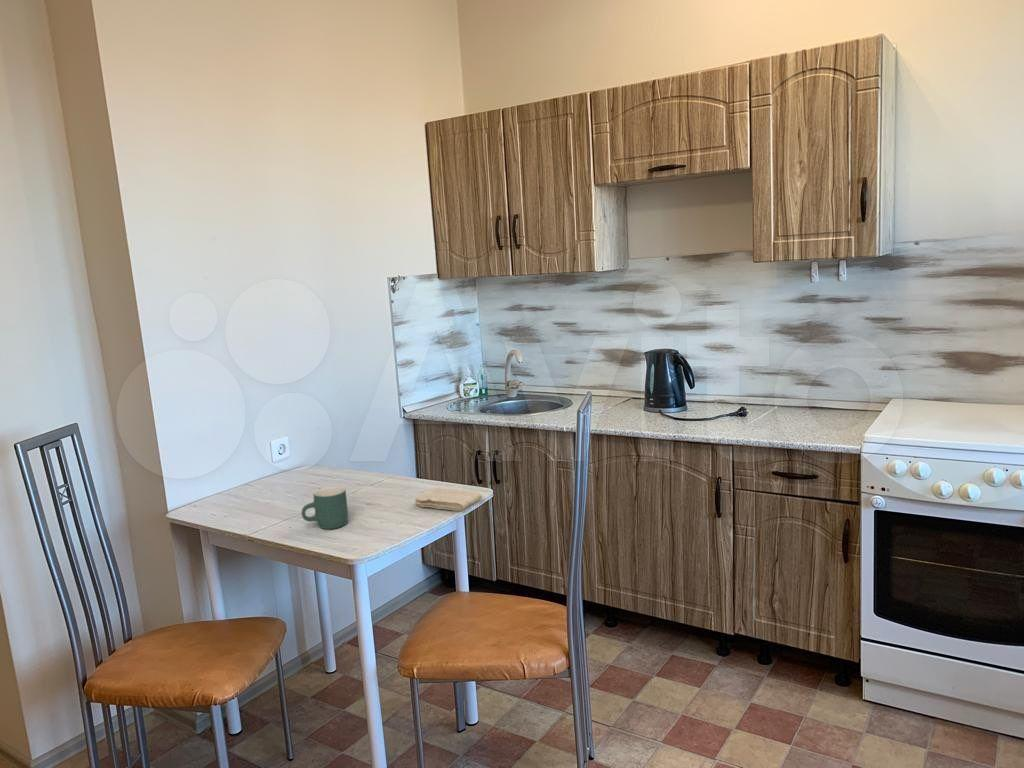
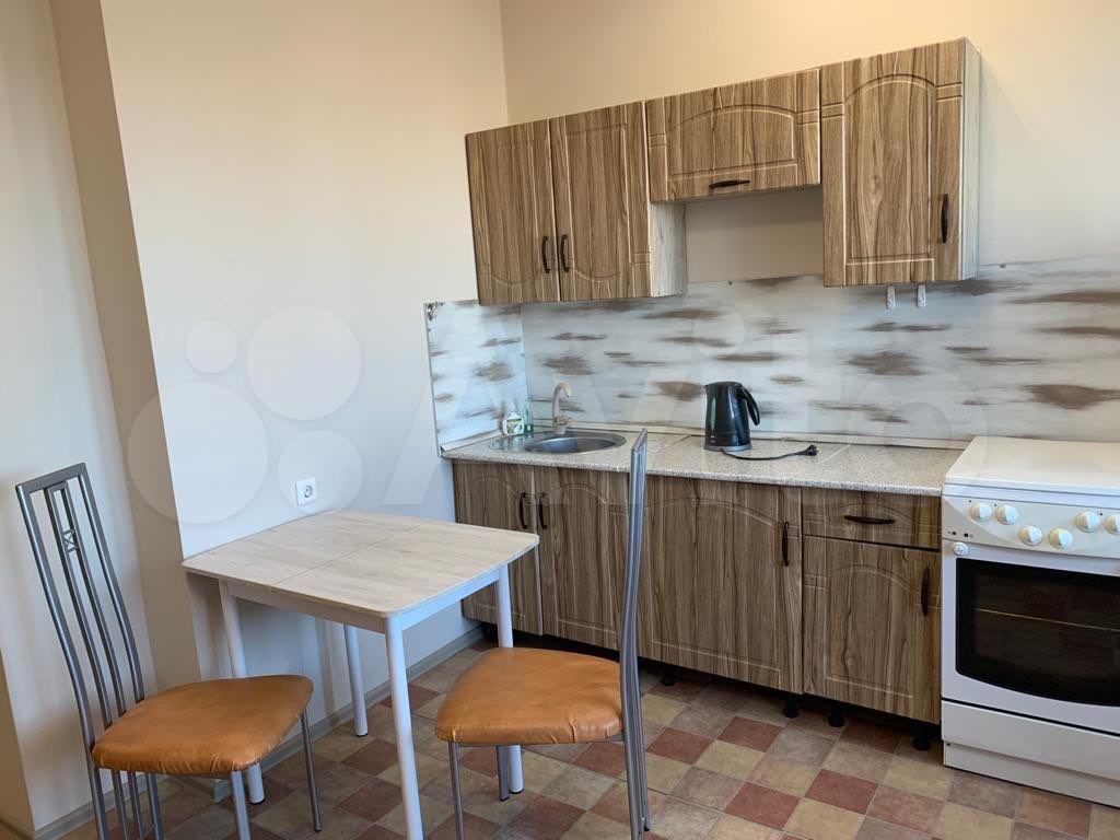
- washcloth [414,487,483,512]
- mug [301,486,349,530]
